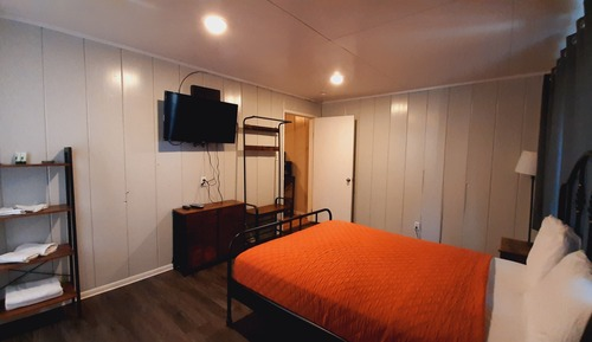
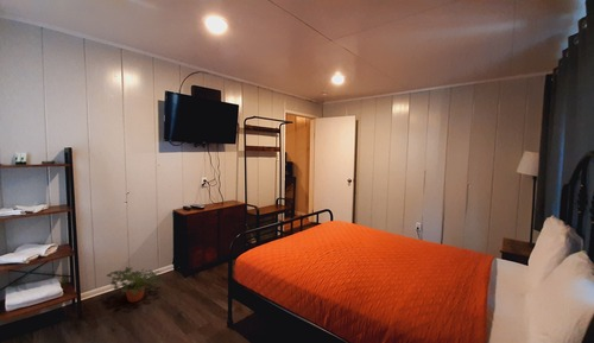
+ potted plant [105,266,164,304]
